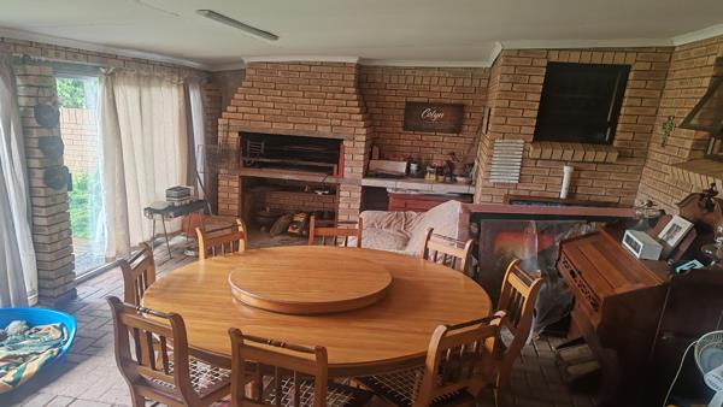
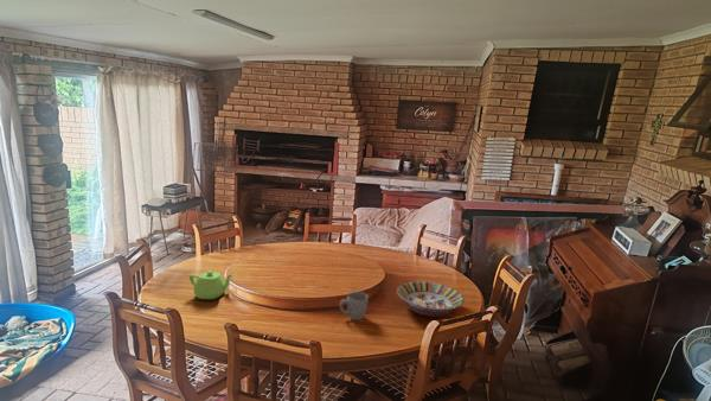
+ serving bowl [396,280,466,318]
+ mug [339,291,370,322]
+ teapot [188,269,235,300]
